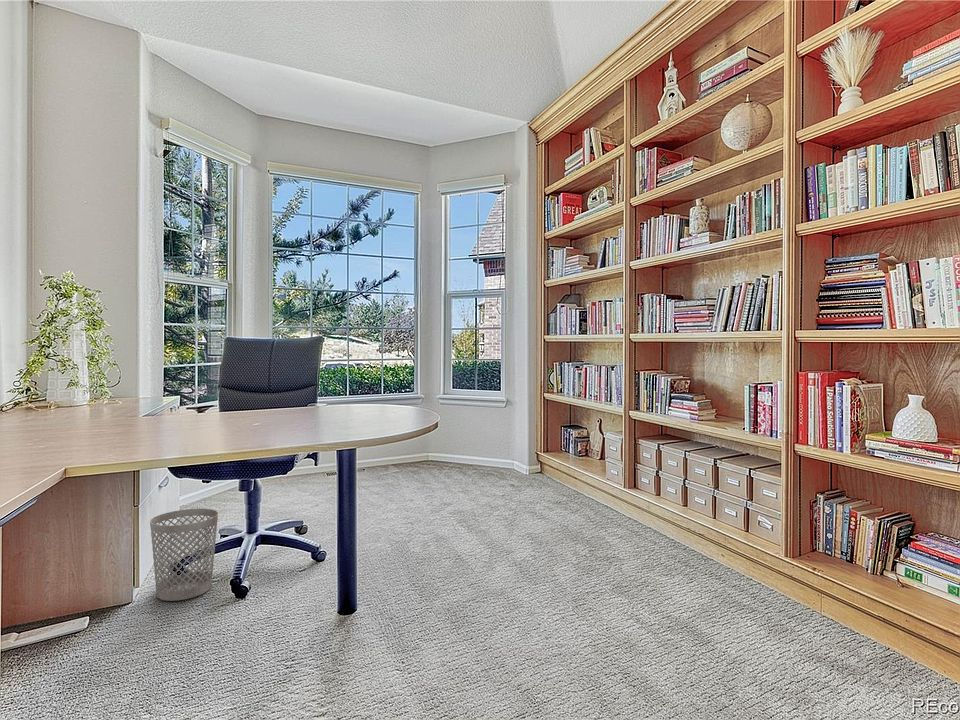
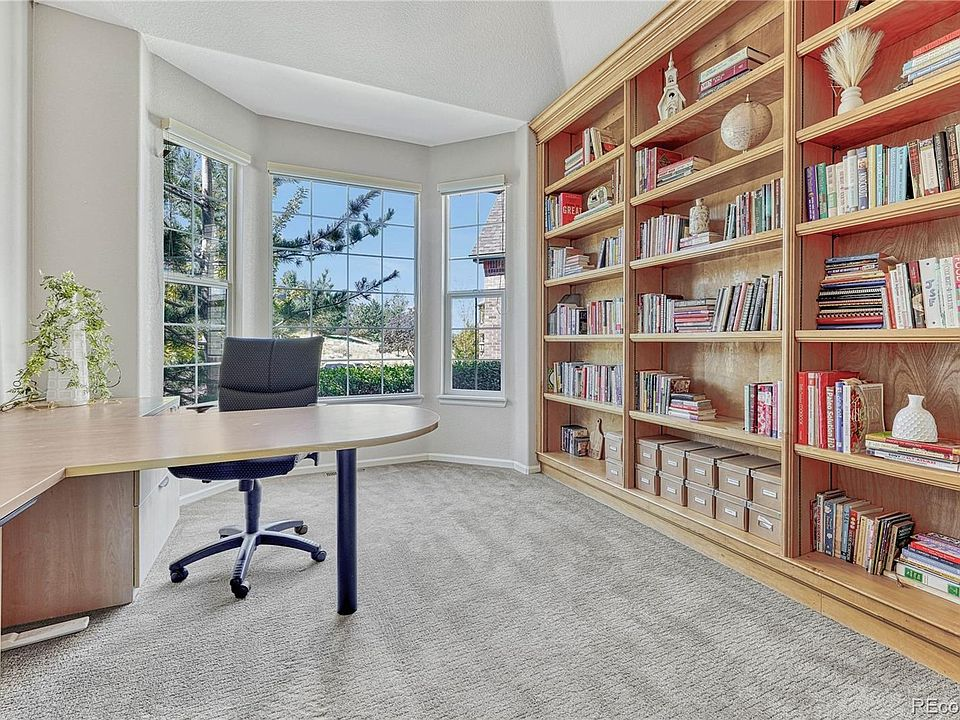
- wastebasket [149,508,219,602]
